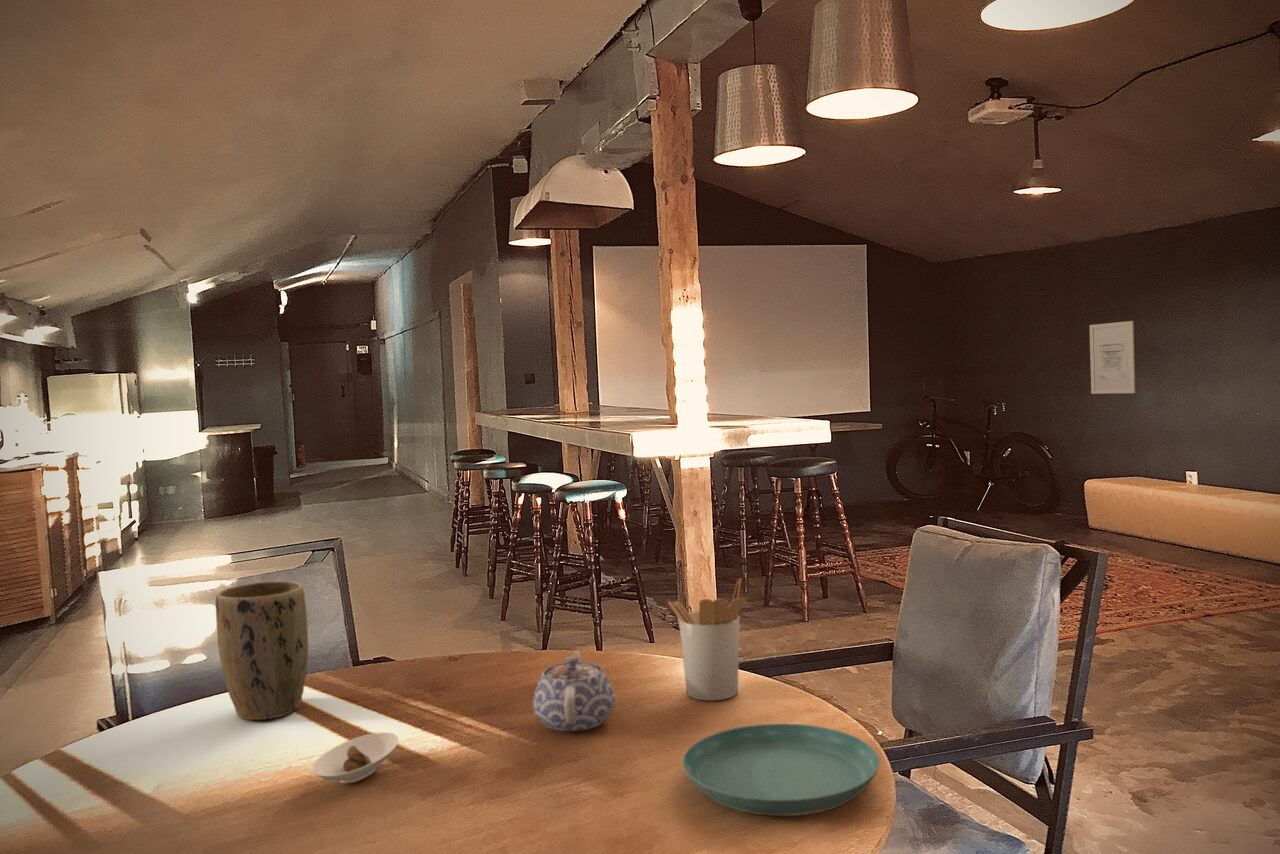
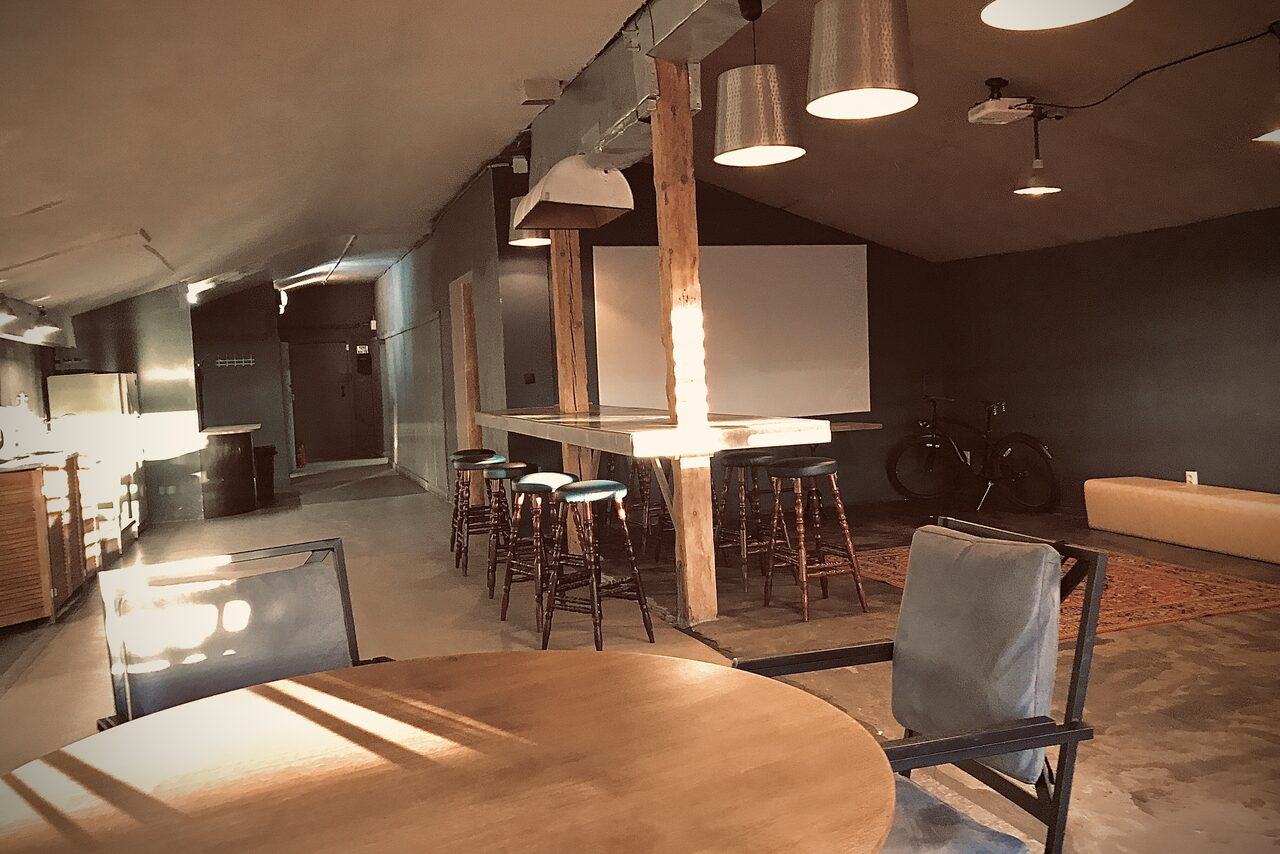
- saucer [681,723,880,817]
- teapot [532,650,617,732]
- saucer [311,731,400,784]
- utensil holder [667,578,748,702]
- plant pot [215,580,309,721]
- wall art [1088,320,1136,395]
